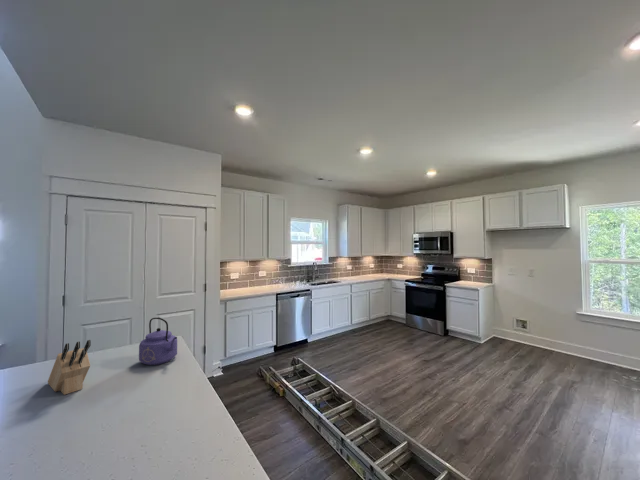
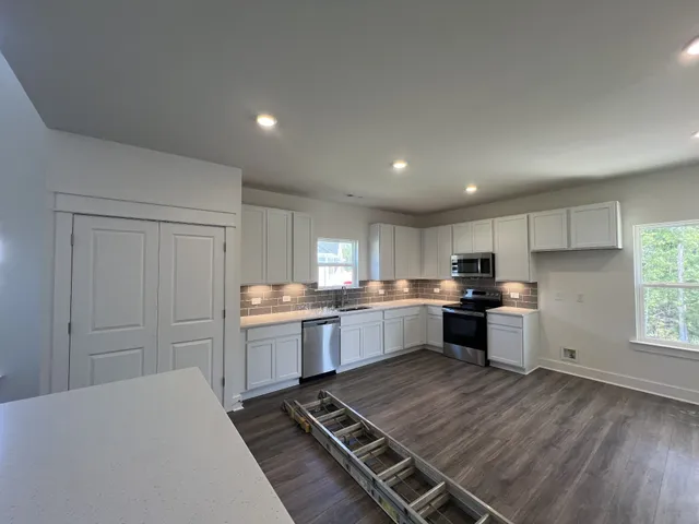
- knife block [47,339,92,396]
- kettle [138,317,178,366]
